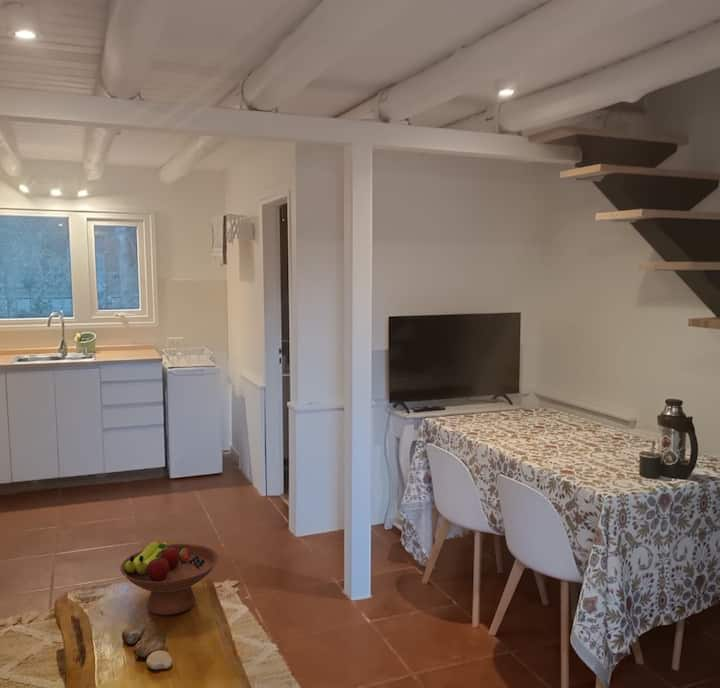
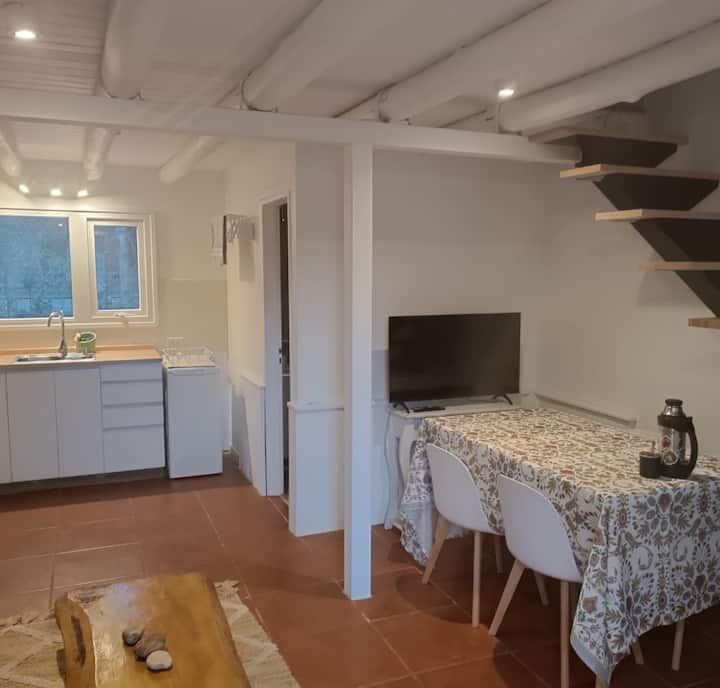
- fruit bowl [119,540,219,616]
